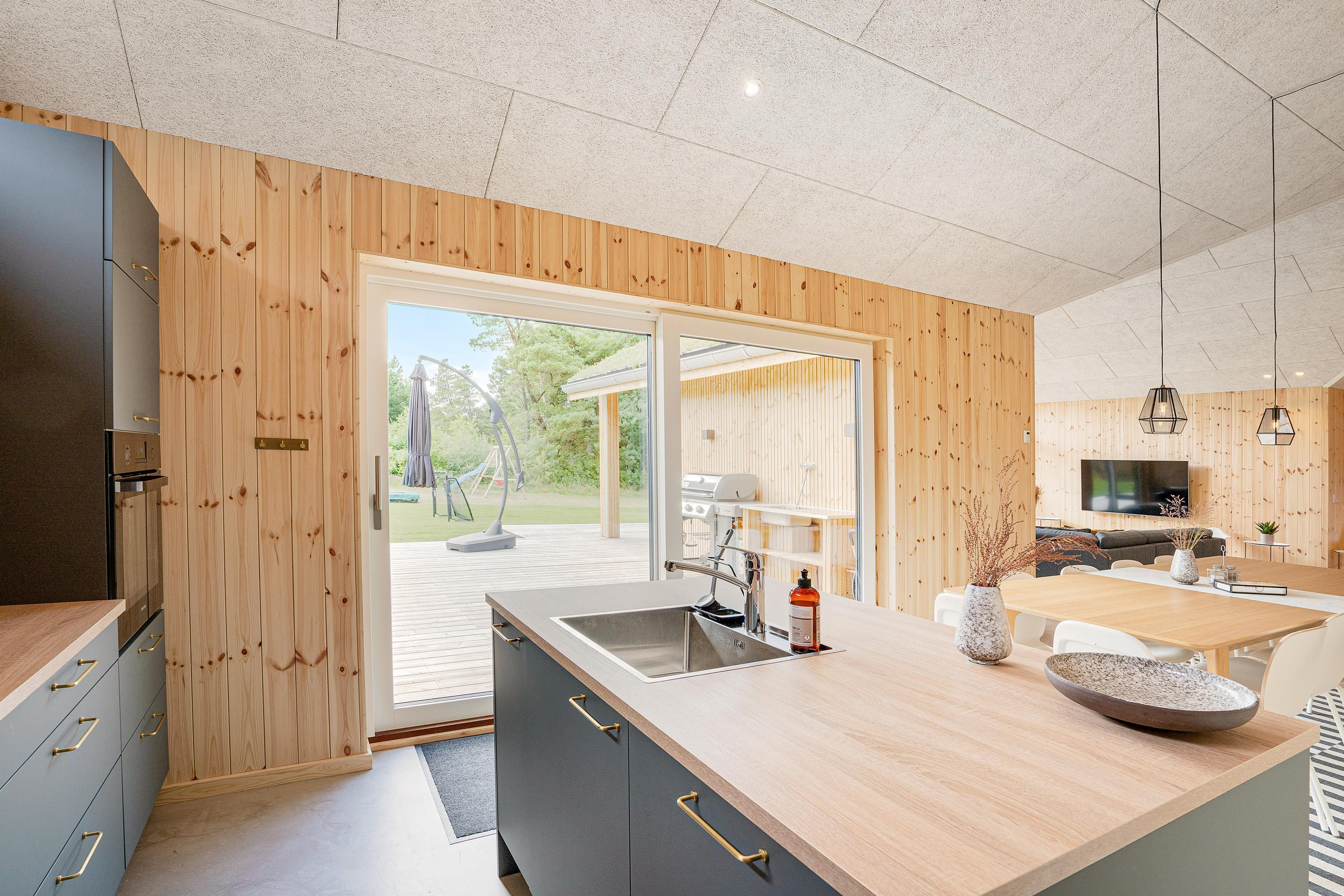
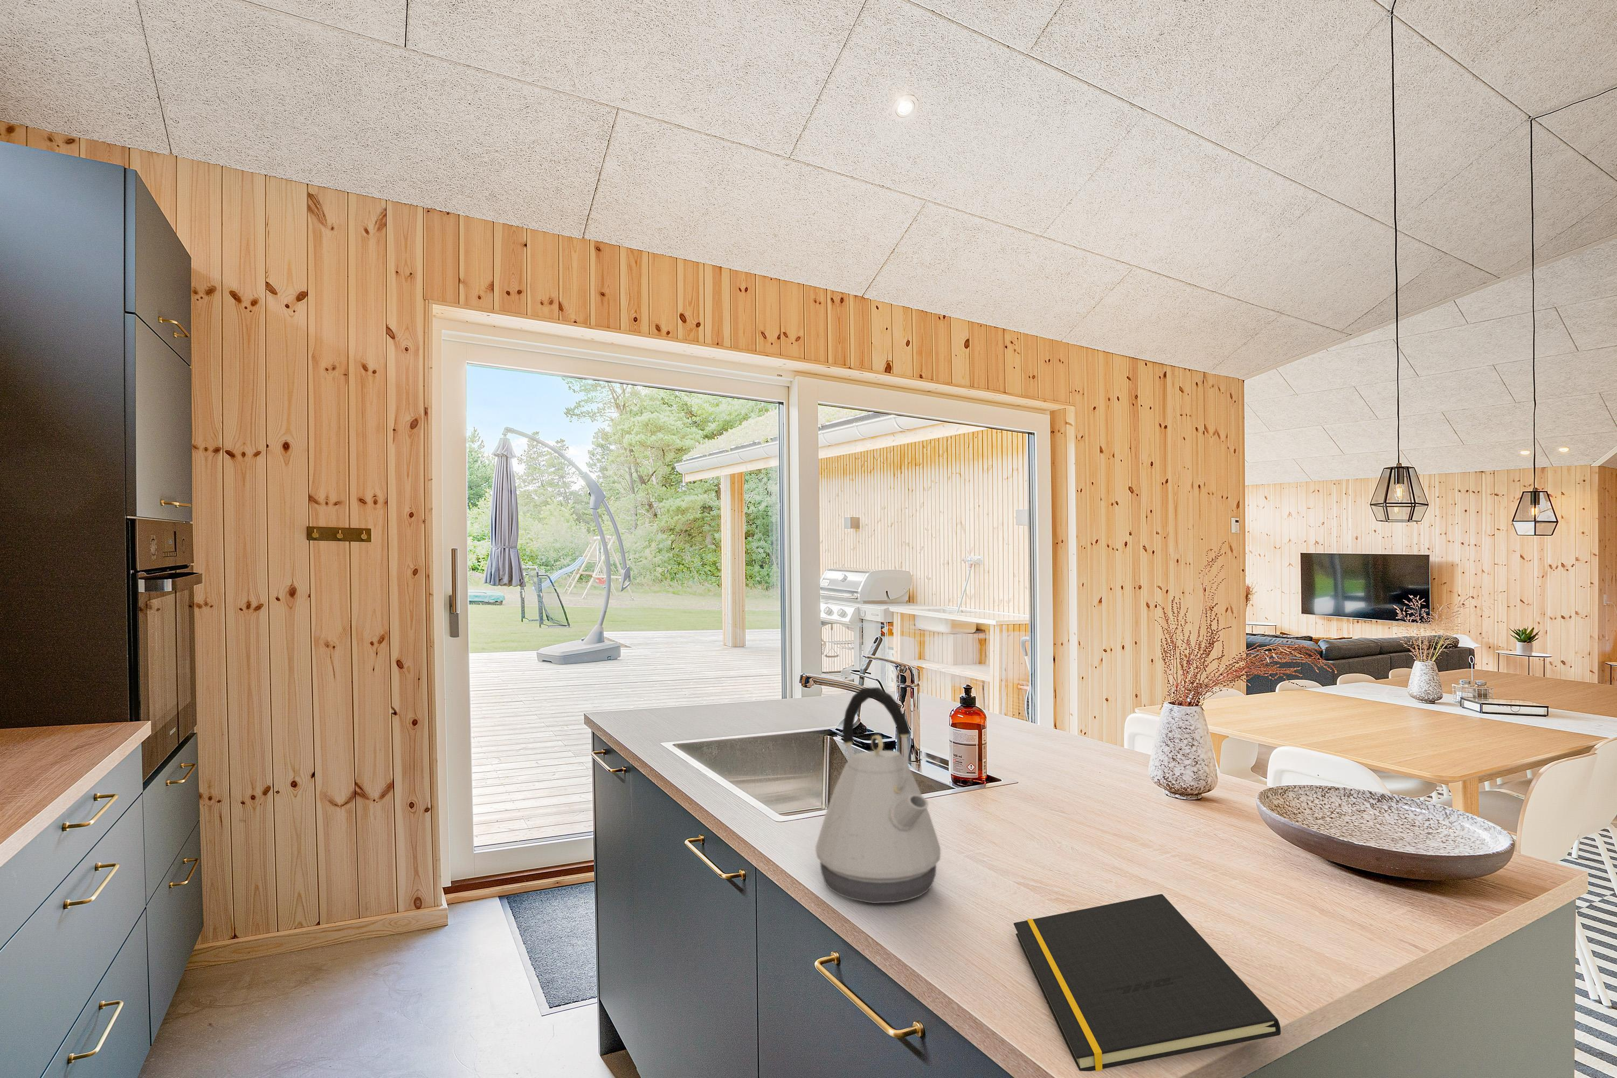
+ notepad [1013,894,1281,1072]
+ kettle [815,687,941,904]
